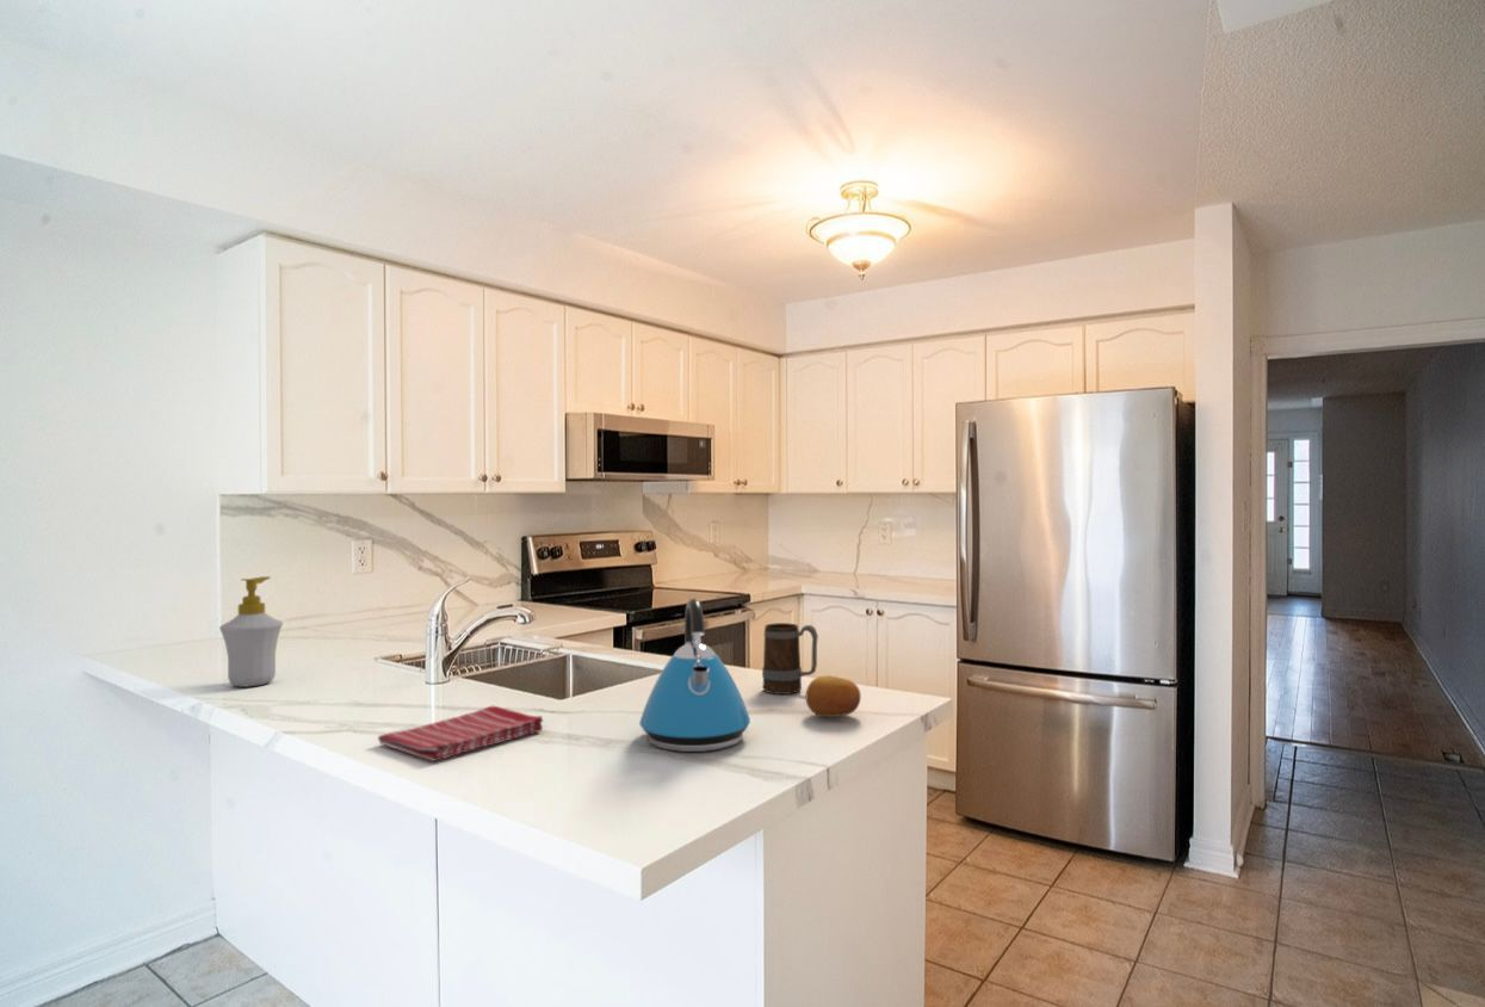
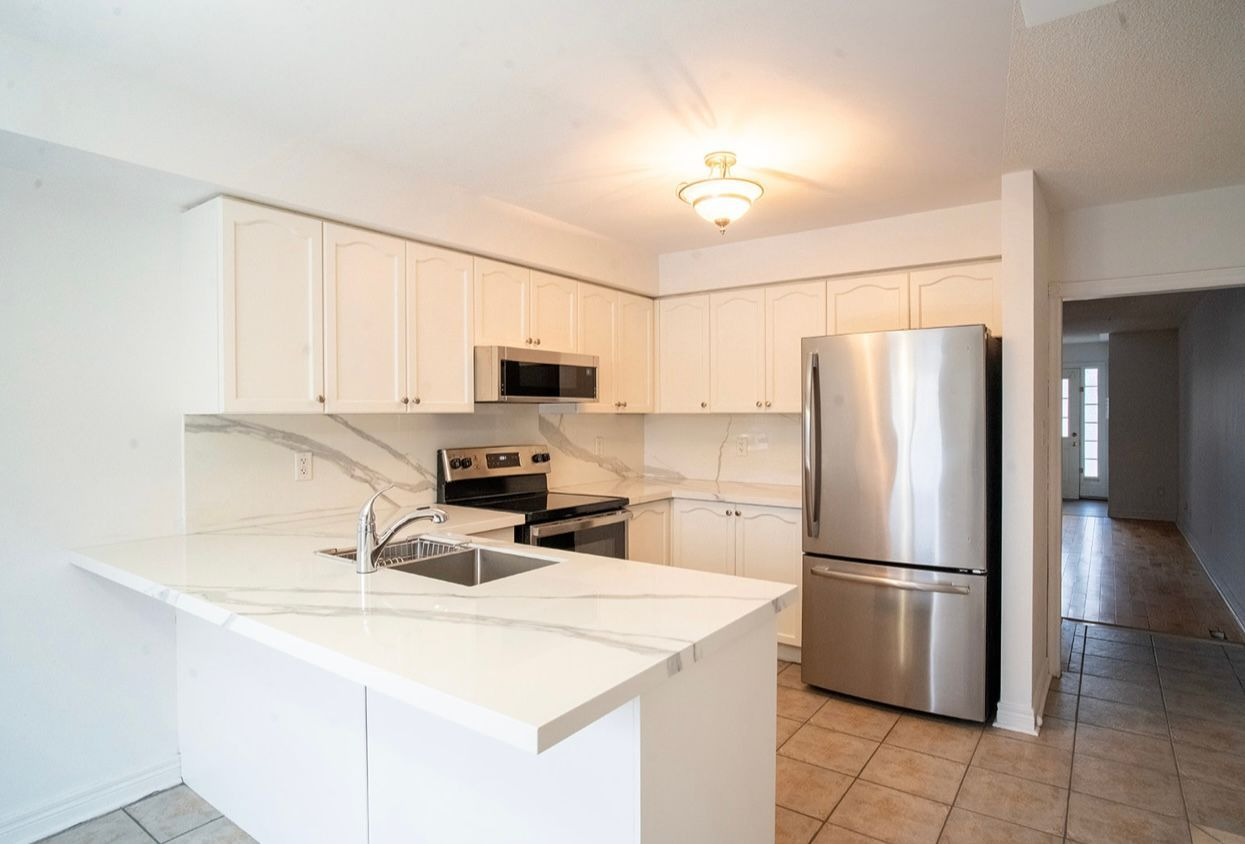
- fruit [805,674,862,718]
- mug [761,622,819,696]
- dish towel [377,705,544,762]
- kettle [638,598,751,753]
- soap bottle [218,575,284,688]
